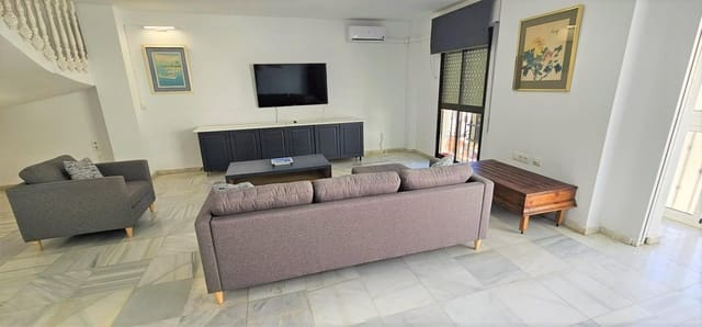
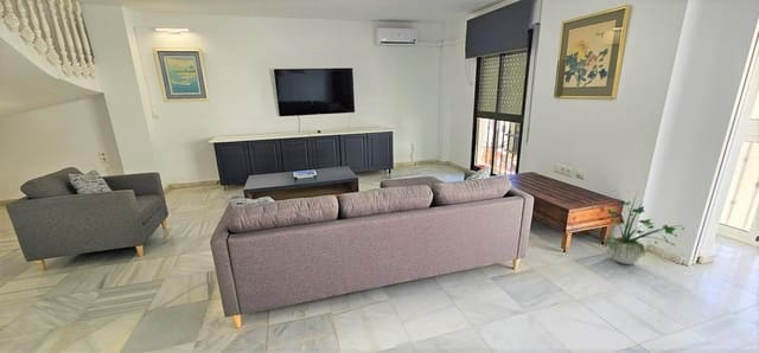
+ potted plant [601,191,685,265]
